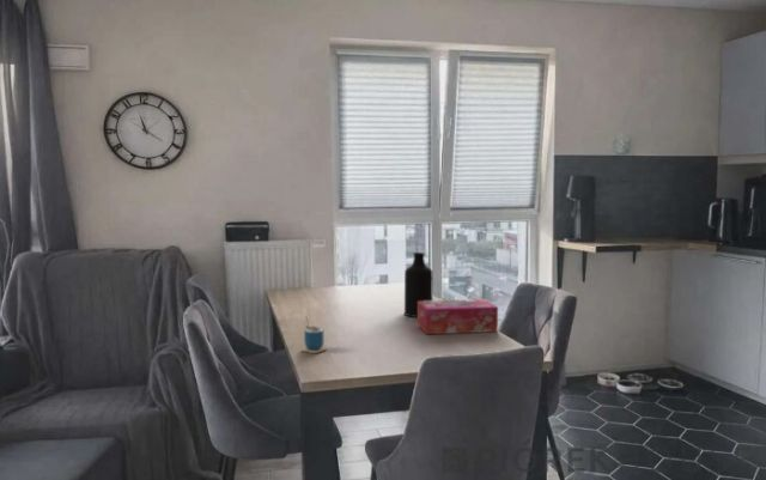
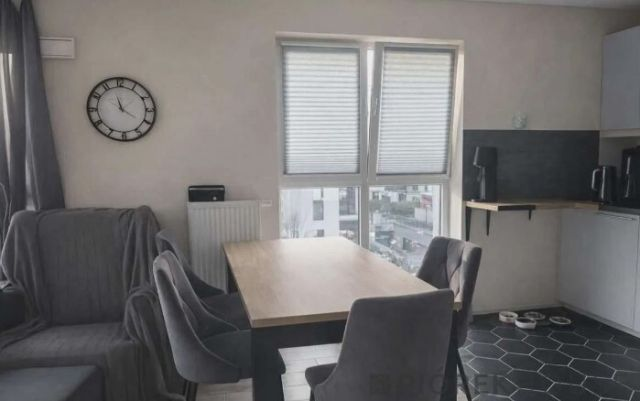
- tissue box [417,298,499,335]
- cup [300,315,328,354]
- bottle [403,251,434,318]
